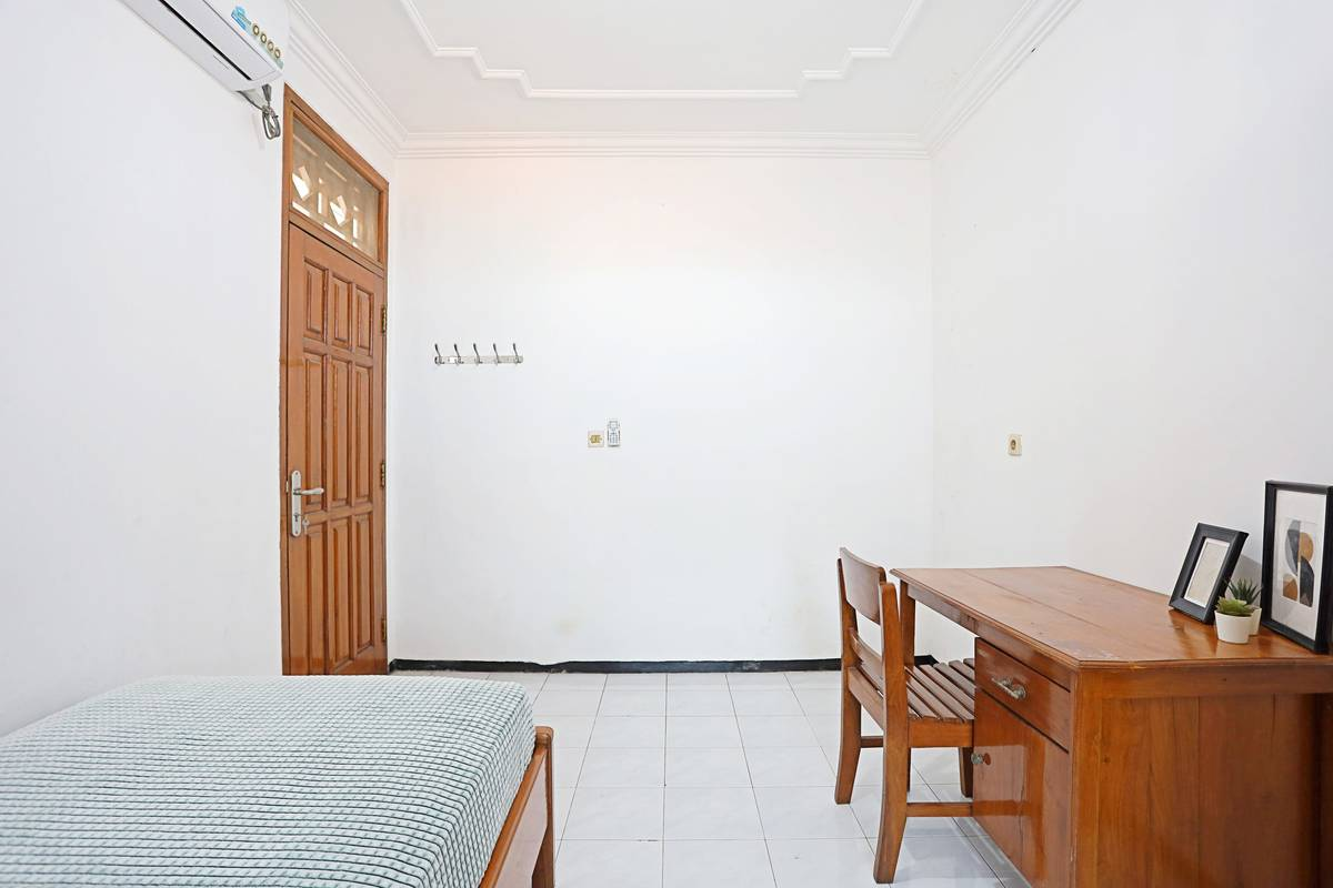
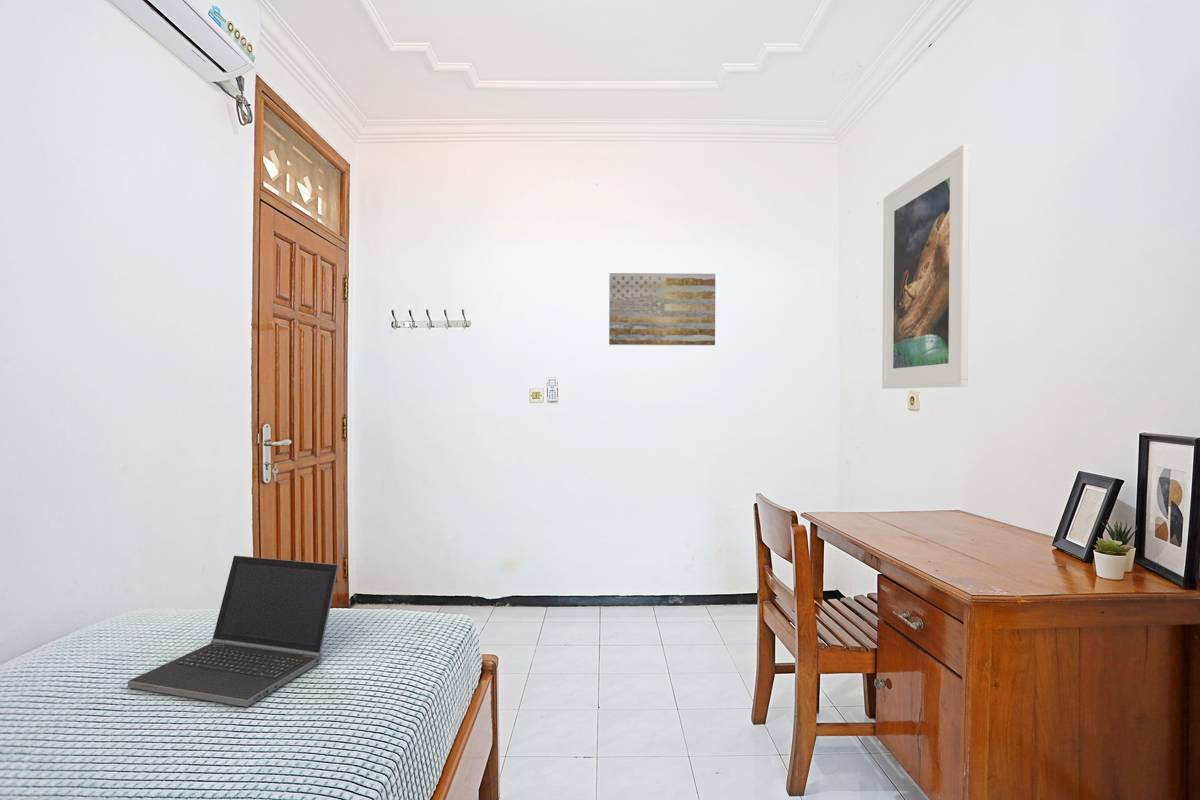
+ wall art [608,272,716,346]
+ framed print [881,143,970,390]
+ laptop computer [127,554,340,708]
